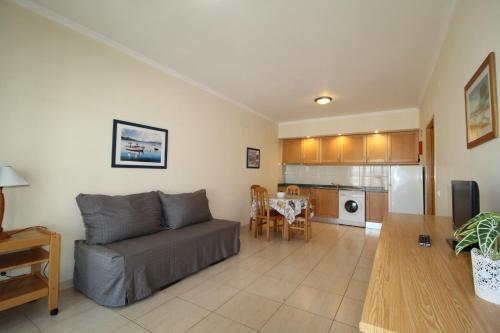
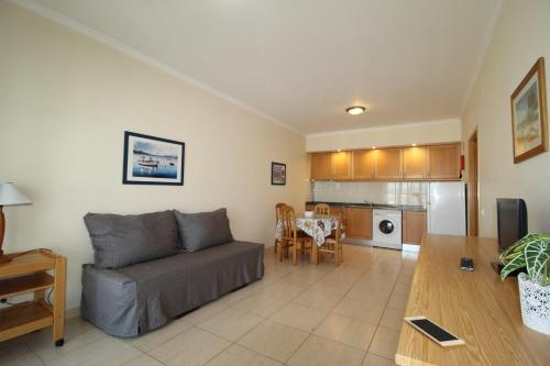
+ cell phone [403,314,466,348]
